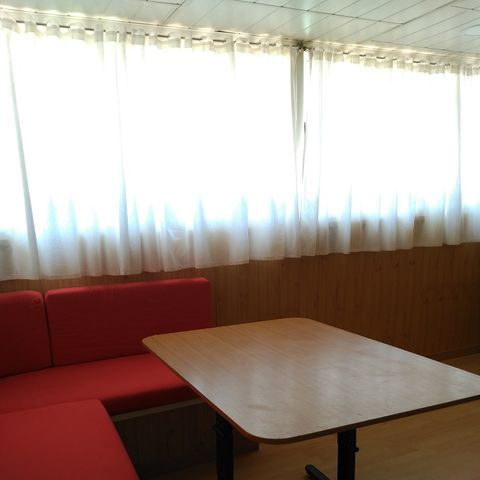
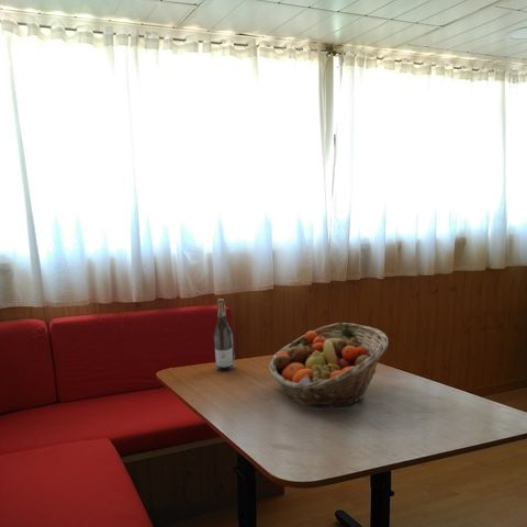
+ wine bottle [213,298,236,372]
+ fruit basket [268,322,389,410]
